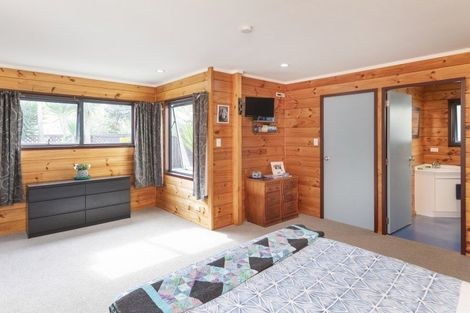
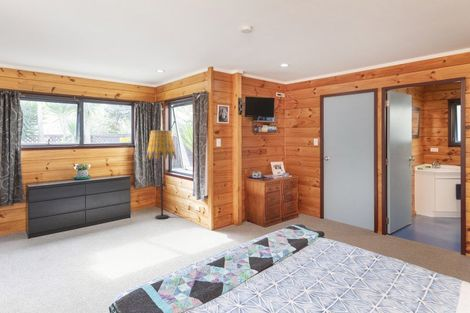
+ floor lamp [145,129,177,220]
